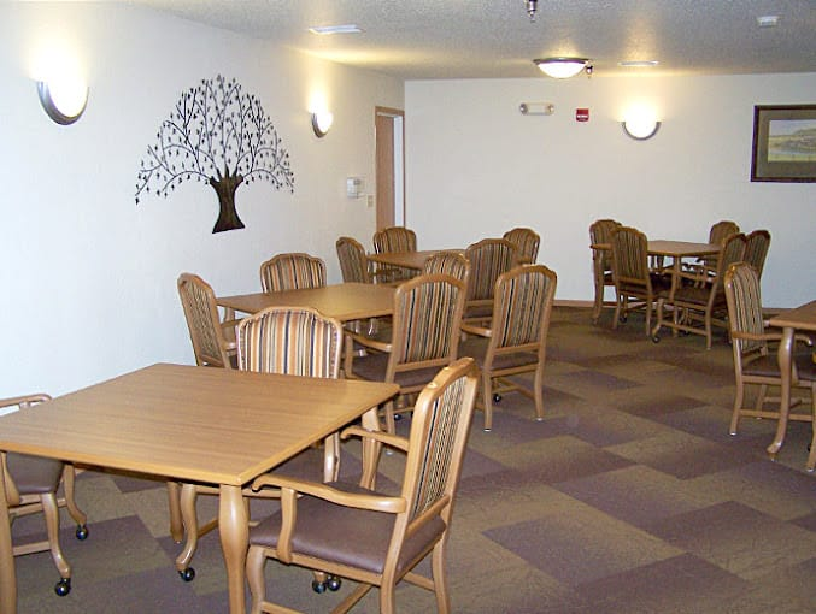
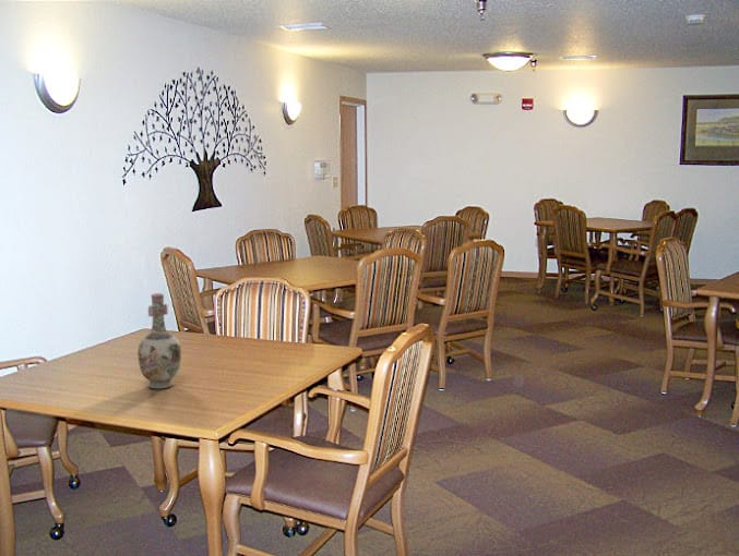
+ vase [136,292,182,389]
